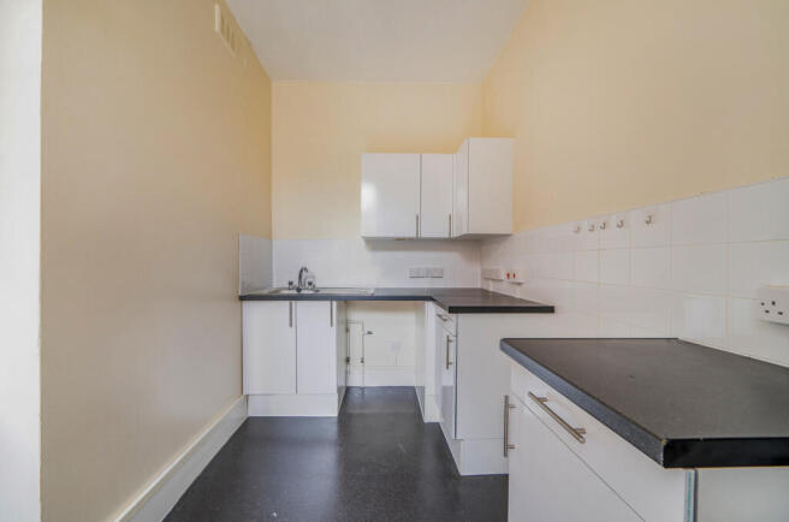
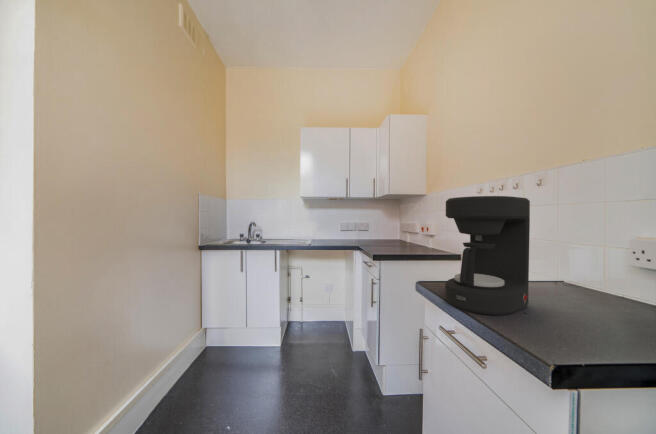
+ coffee maker [444,195,531,316]
